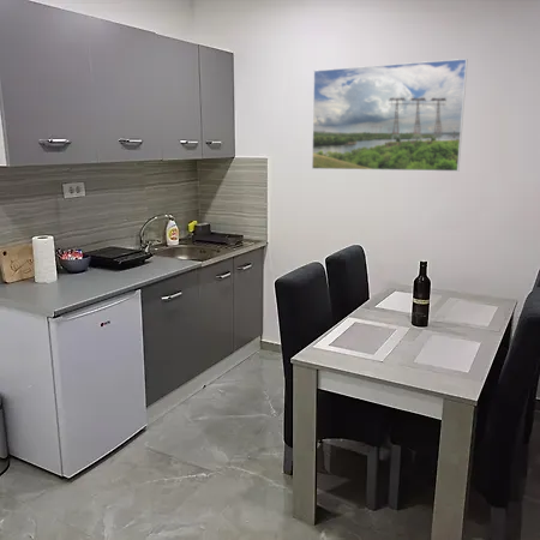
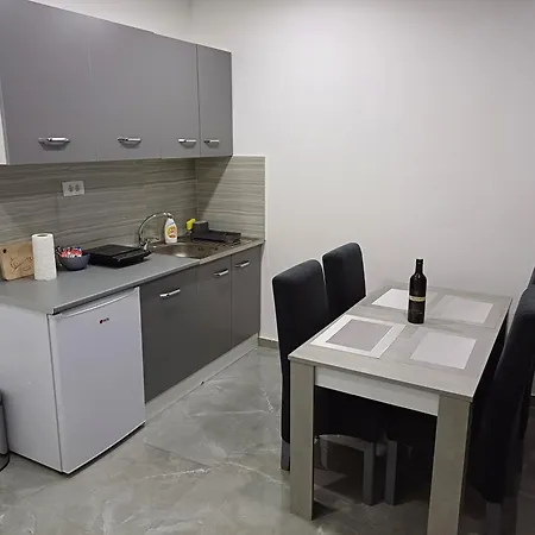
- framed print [311,58,468,173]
